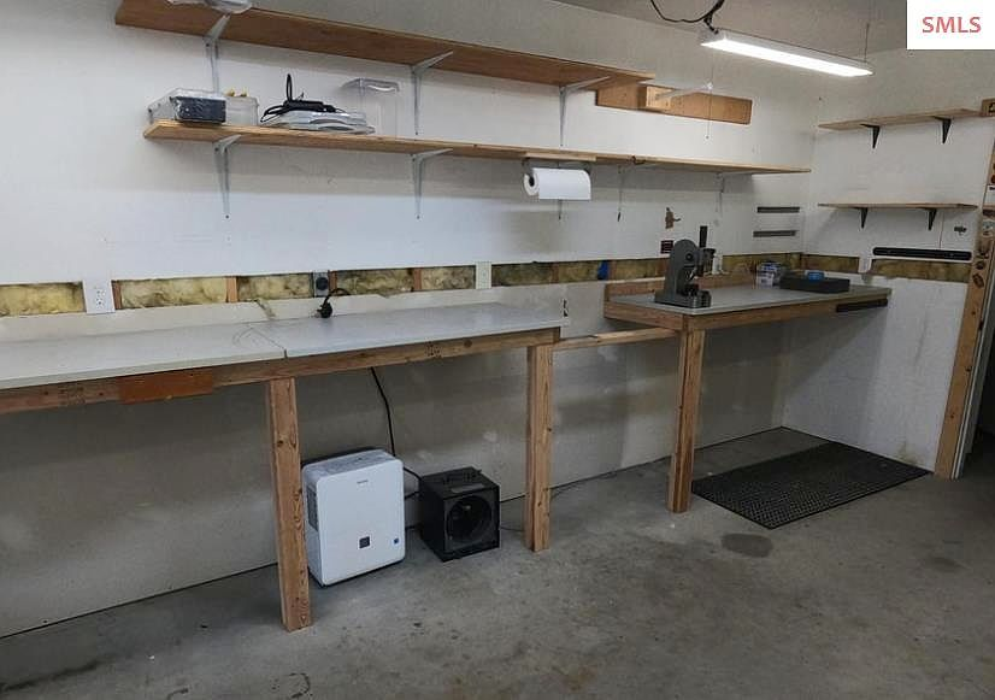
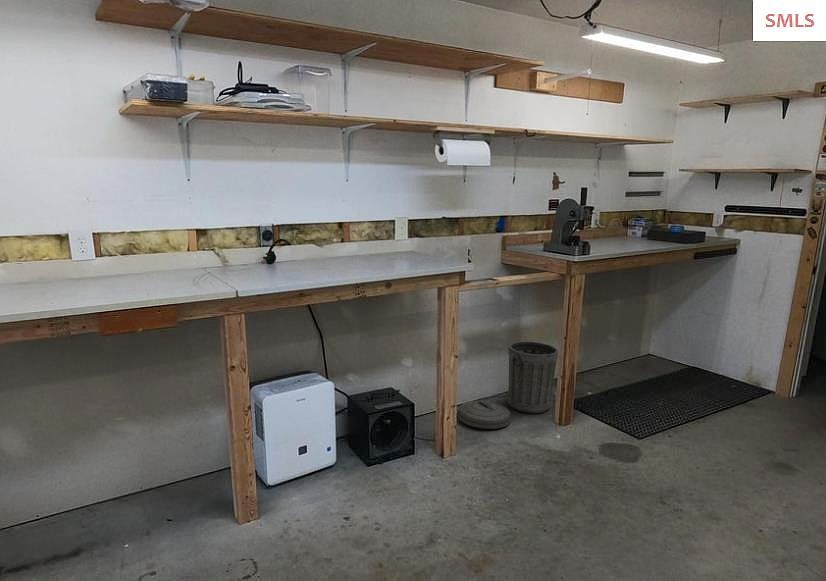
+ trash can [457,341,559,430]
